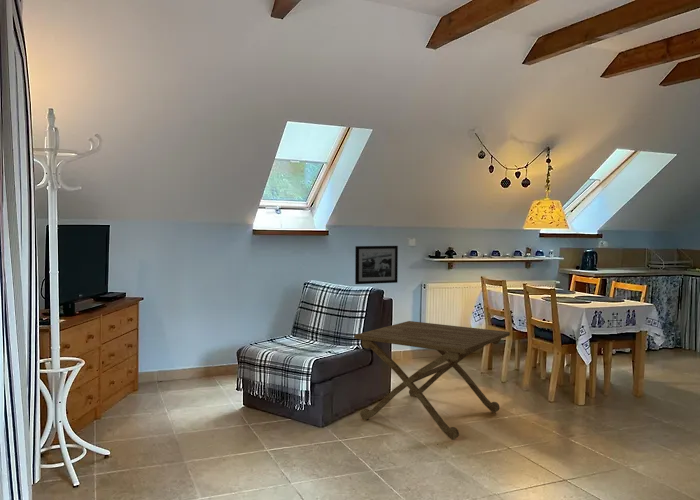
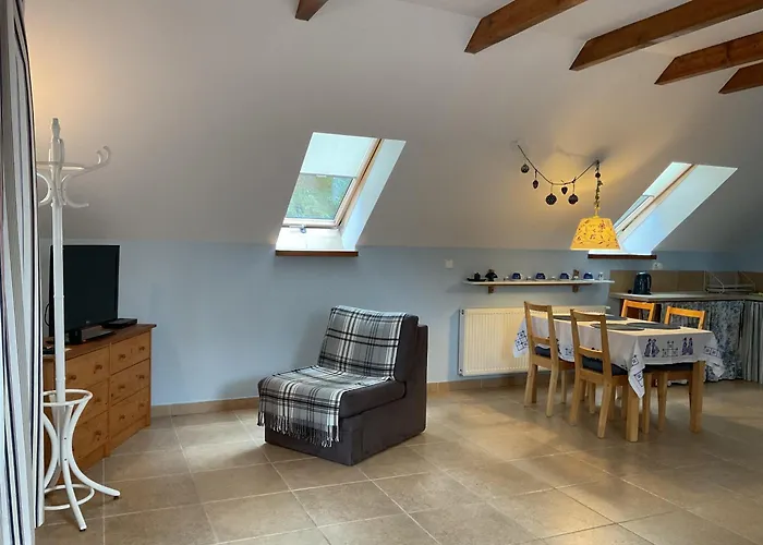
- side table [353,320,511,440]
- picture frame [354,245,399,285]
